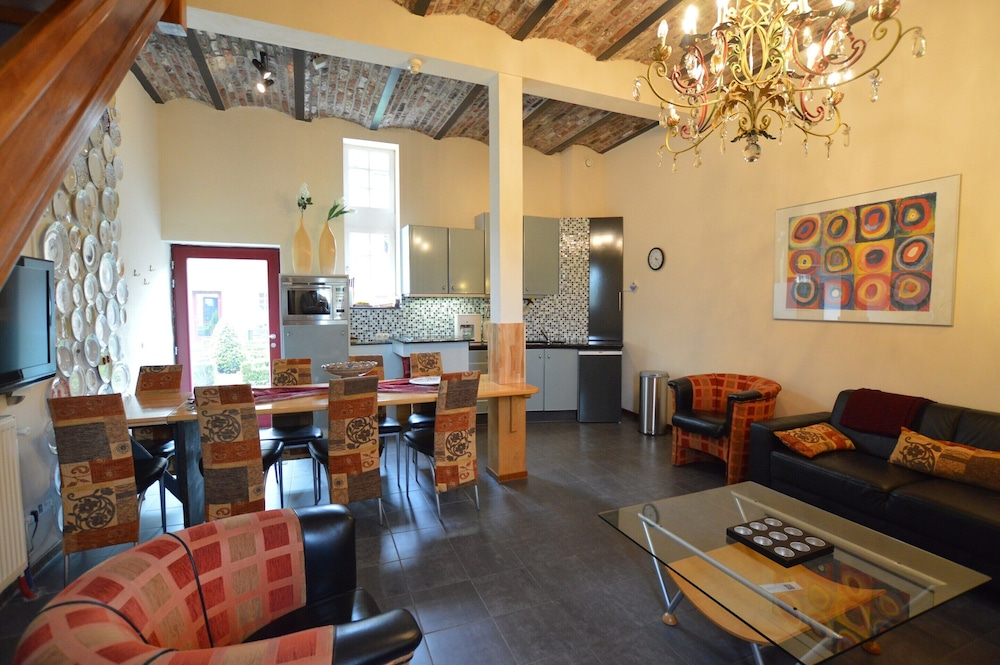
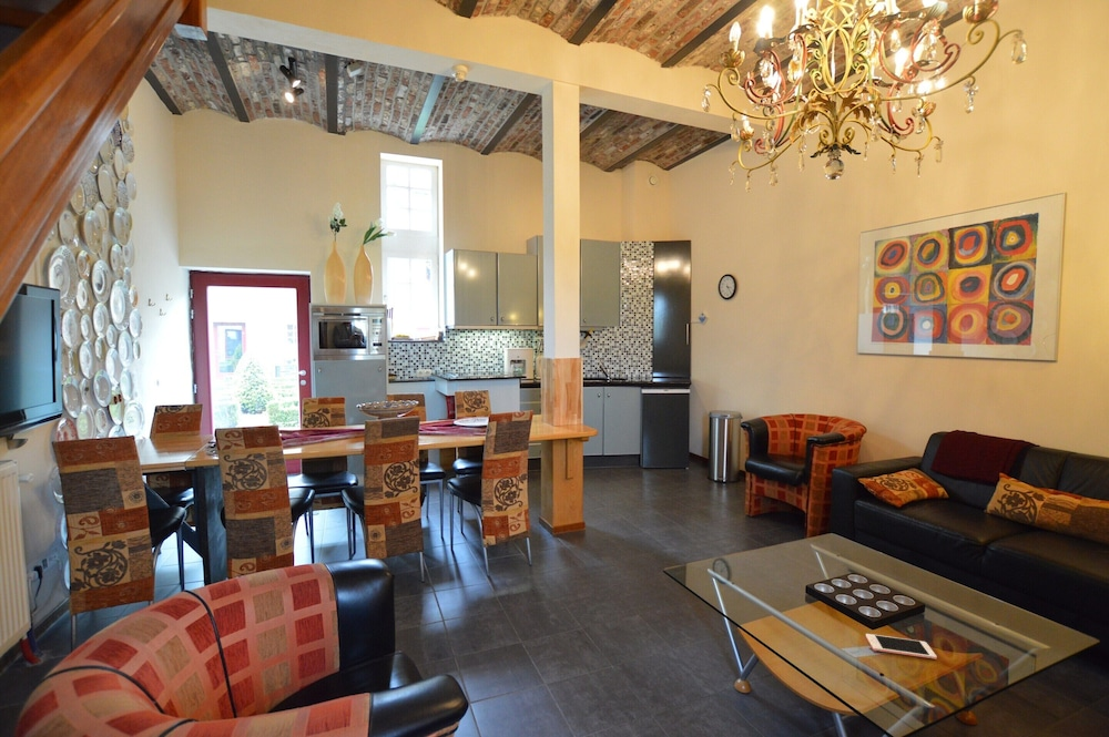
+ cell phone [865,633,938,661]
